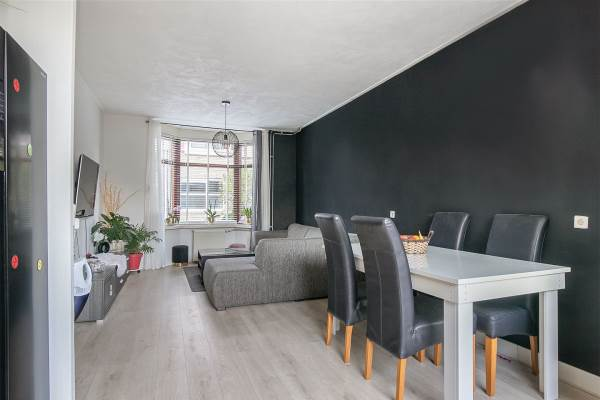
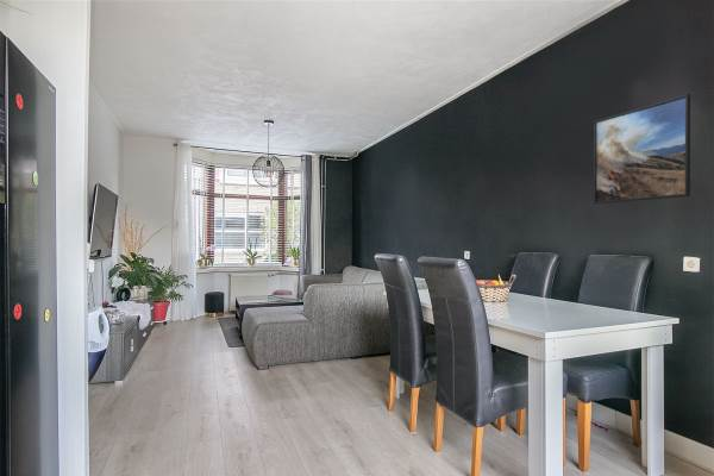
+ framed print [593,93,691,205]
